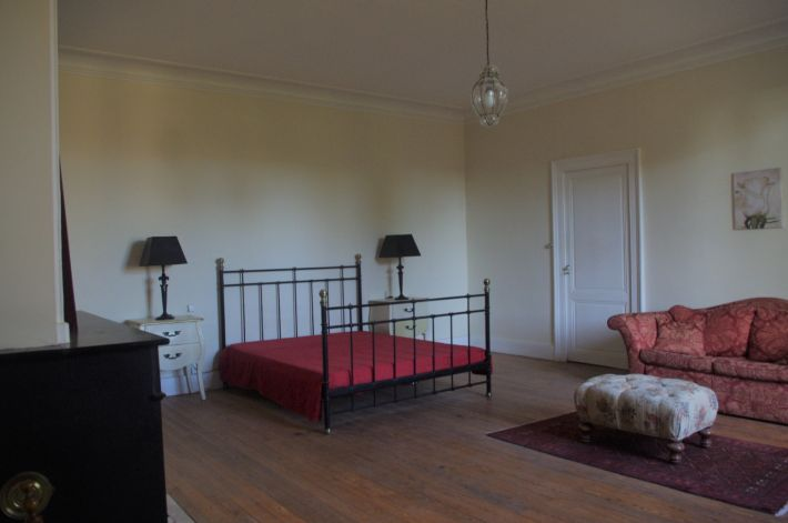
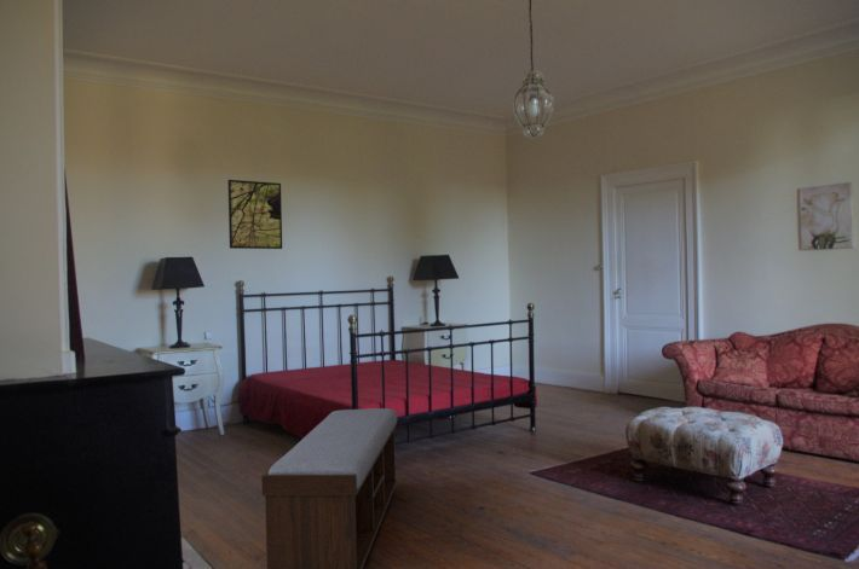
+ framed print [226,179,283,250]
+ bench [260,407,398,569]
